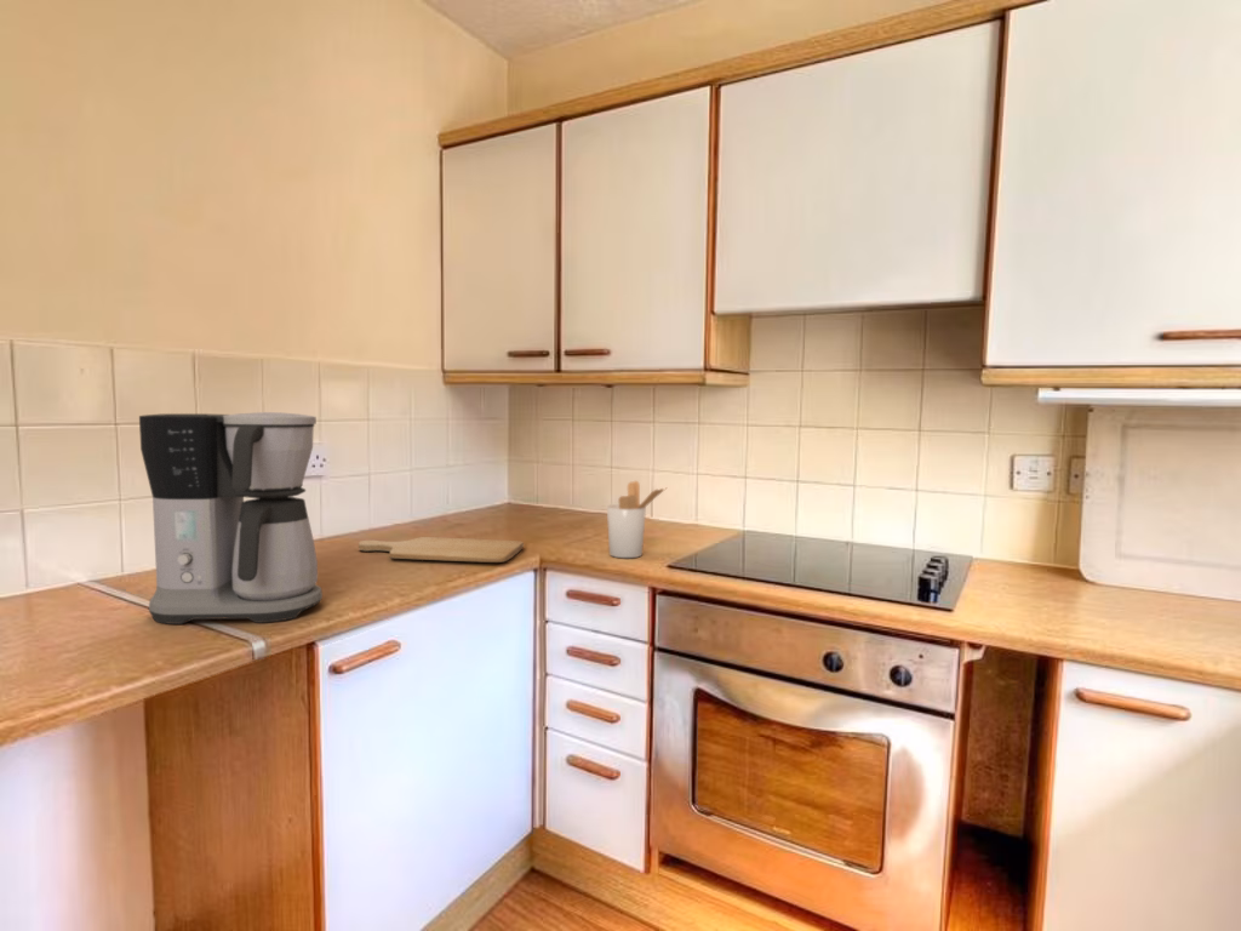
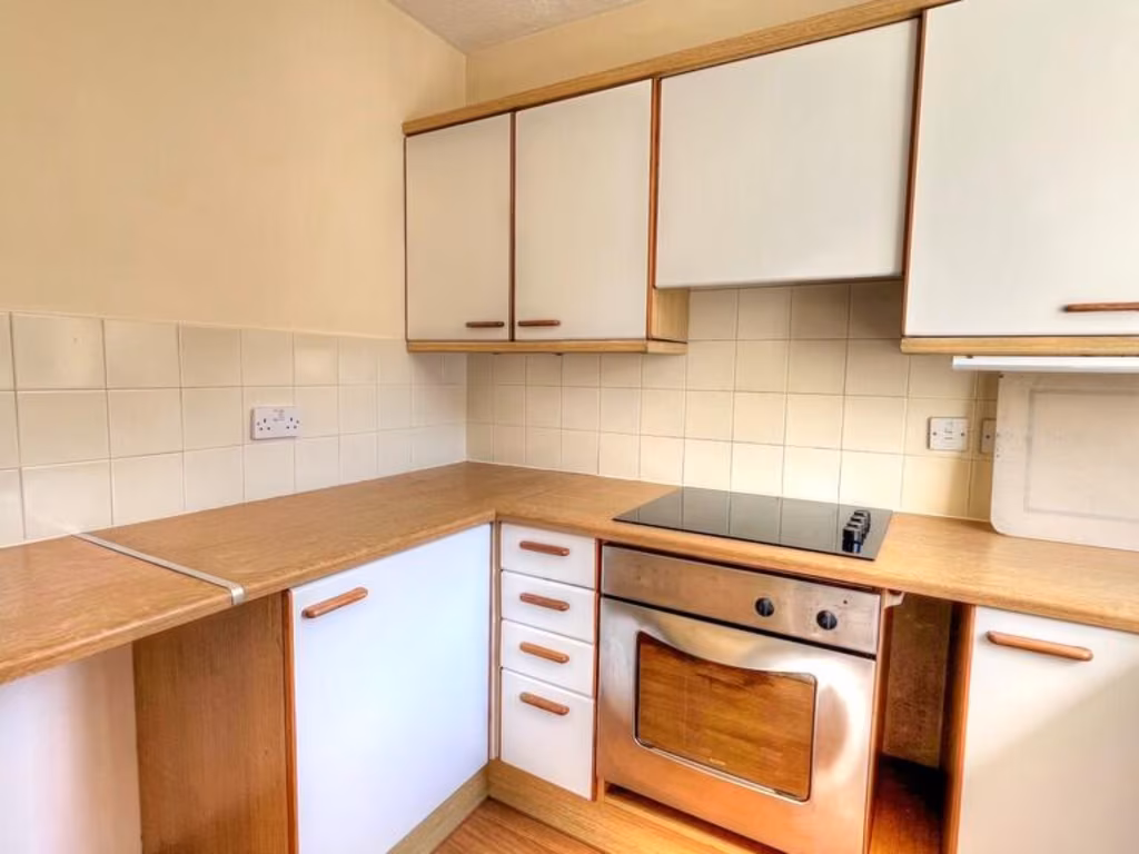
- utensil holder [606,480,667,559]
- coffee maker [138,411,324,626]
- chopping board [358,536,525,564]
